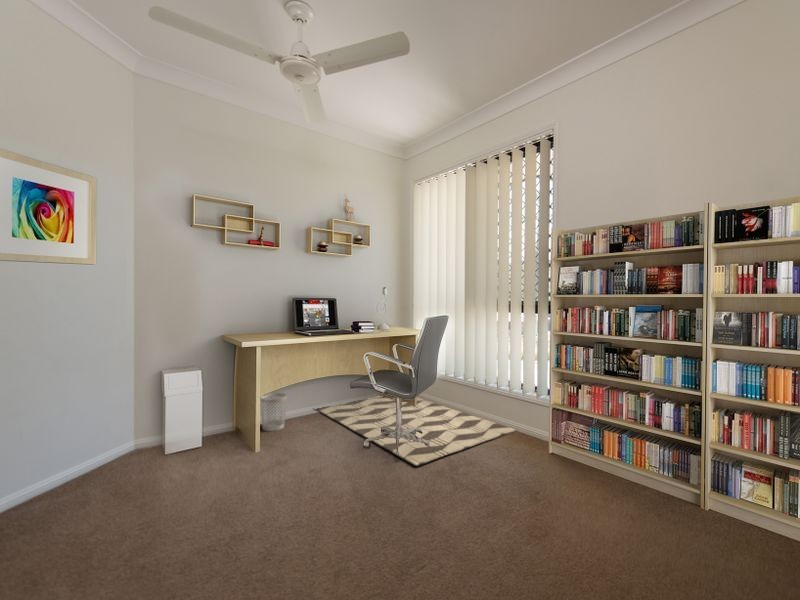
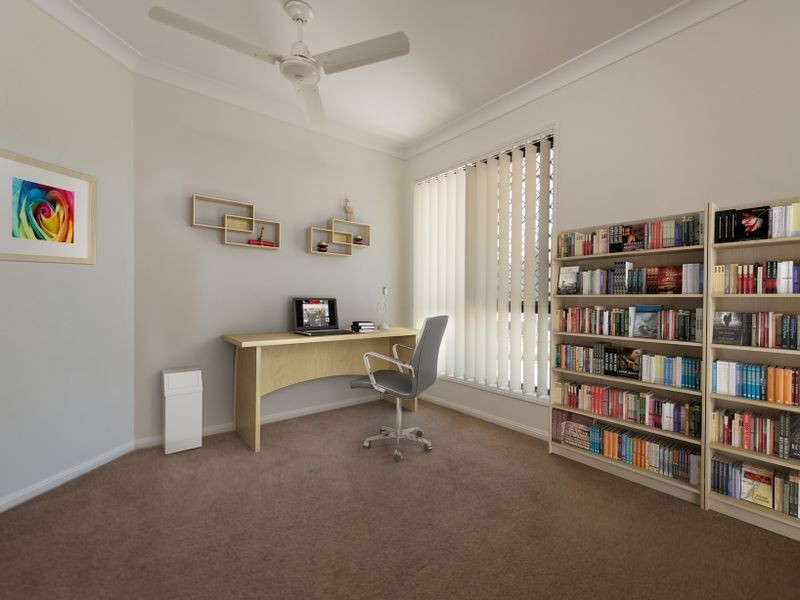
- wastebasket [260,392,288,432]
- rug [314,395,516,467]
